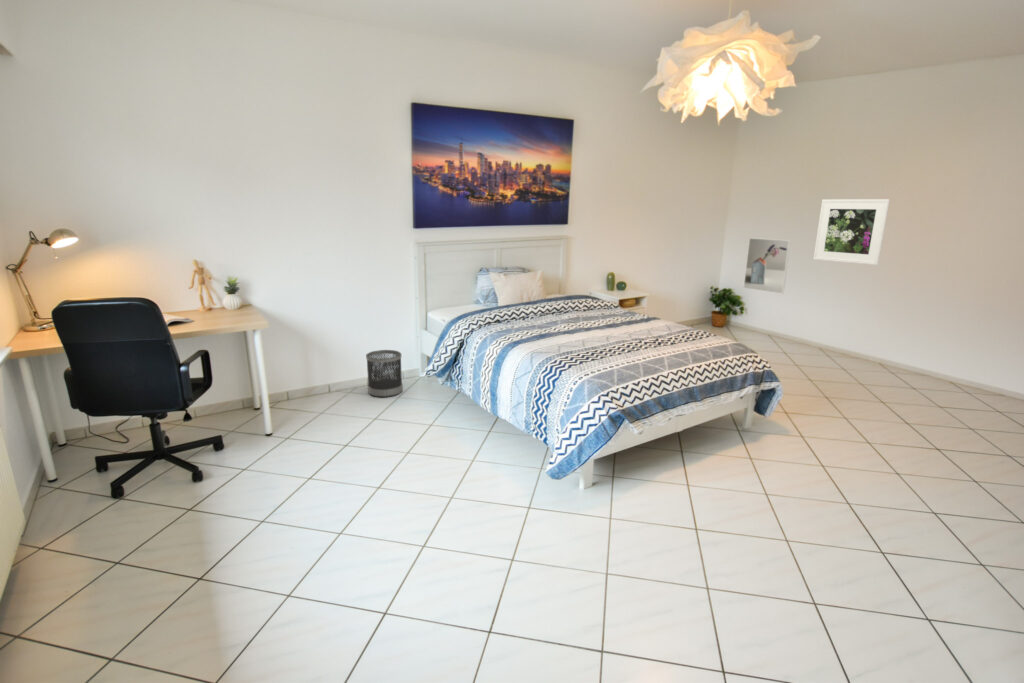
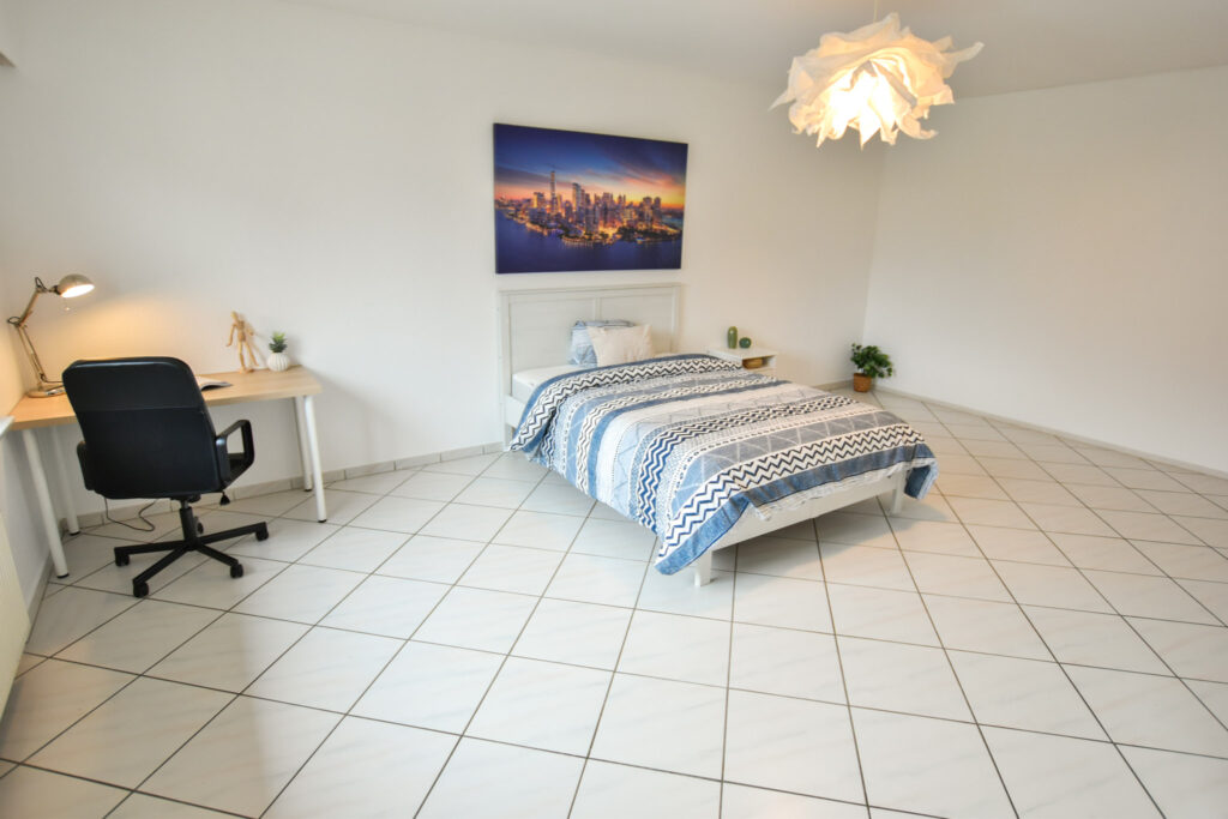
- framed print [743,237,792,295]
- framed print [812,198,891,266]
- wastebasket [365,349,404,398]
